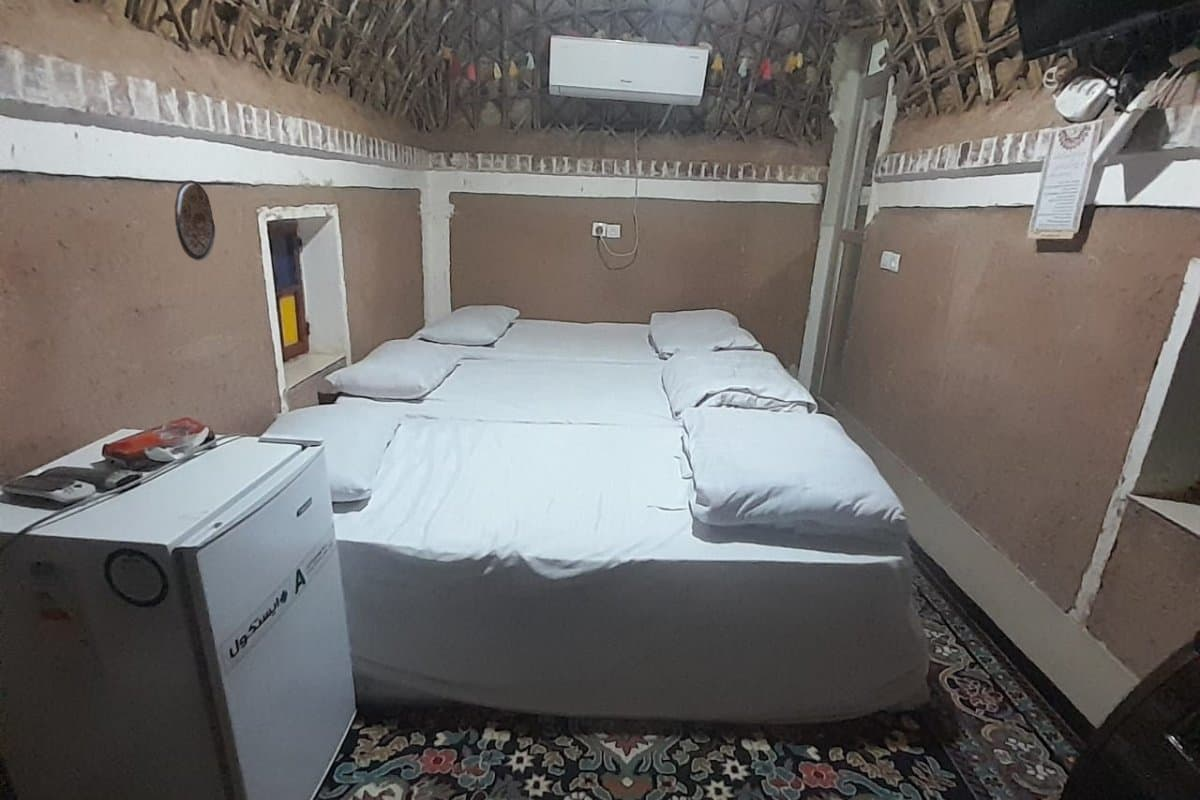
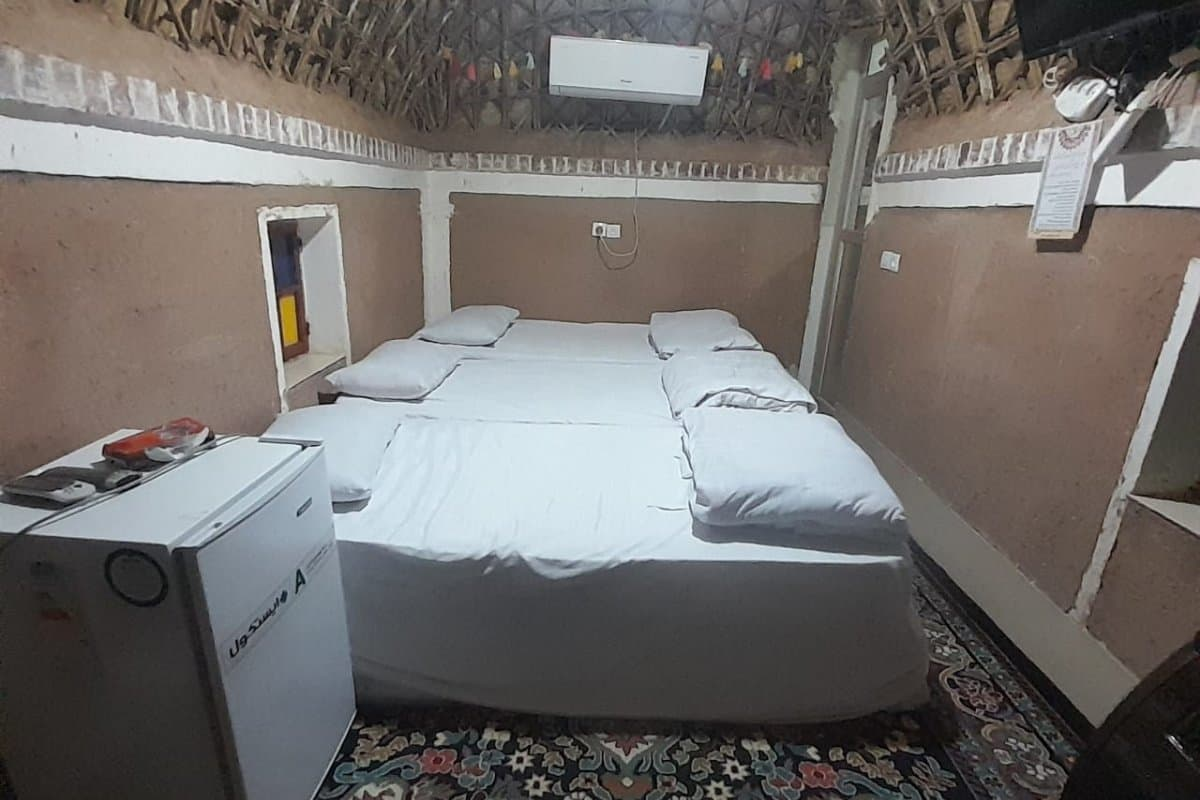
- decorative medallion [173,179,216,262]
